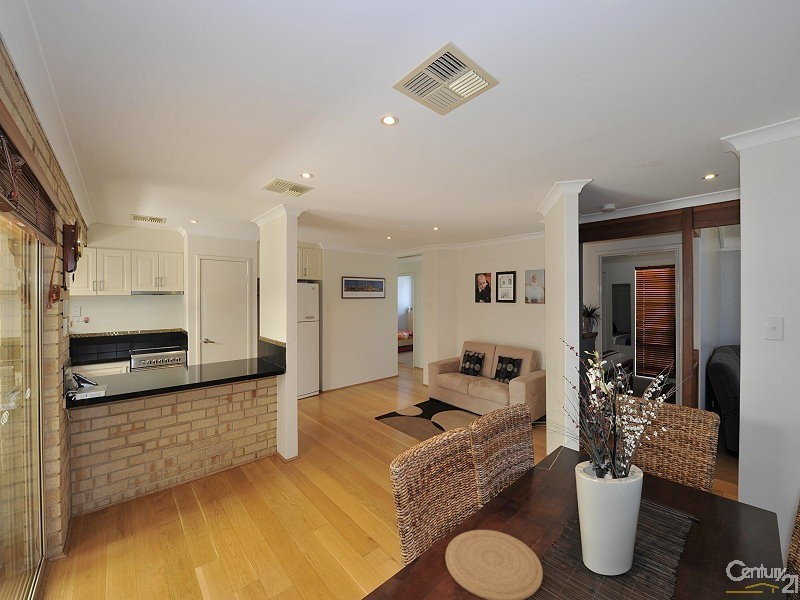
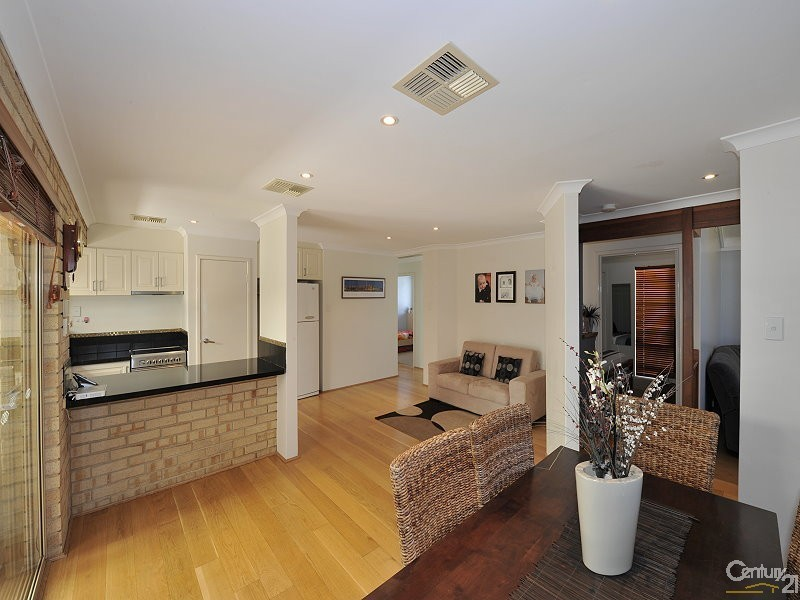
- plate [444,529,544,600]
